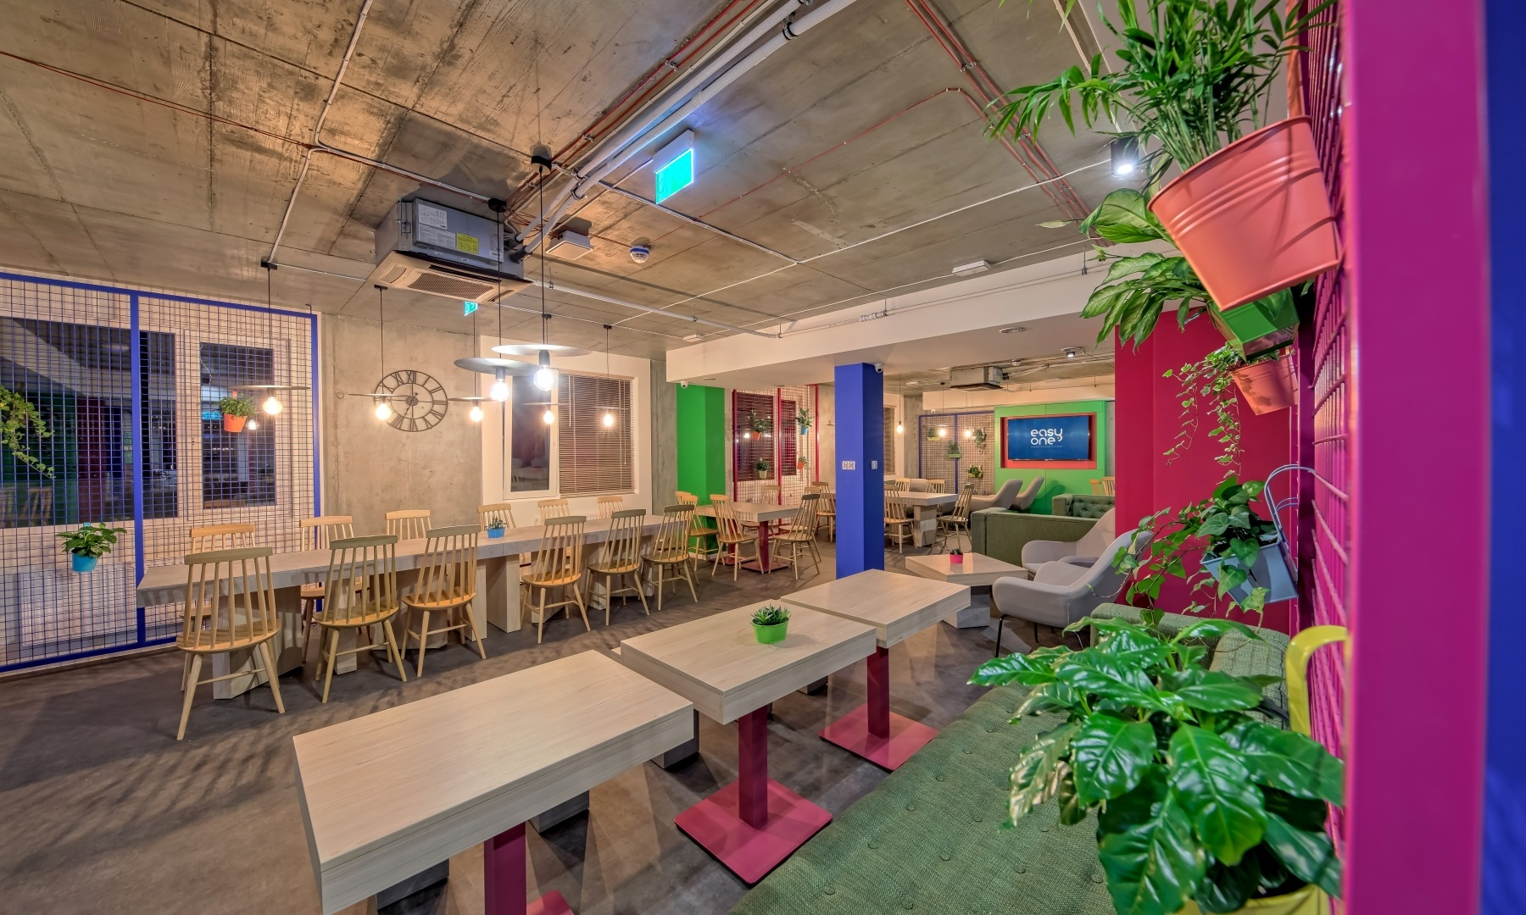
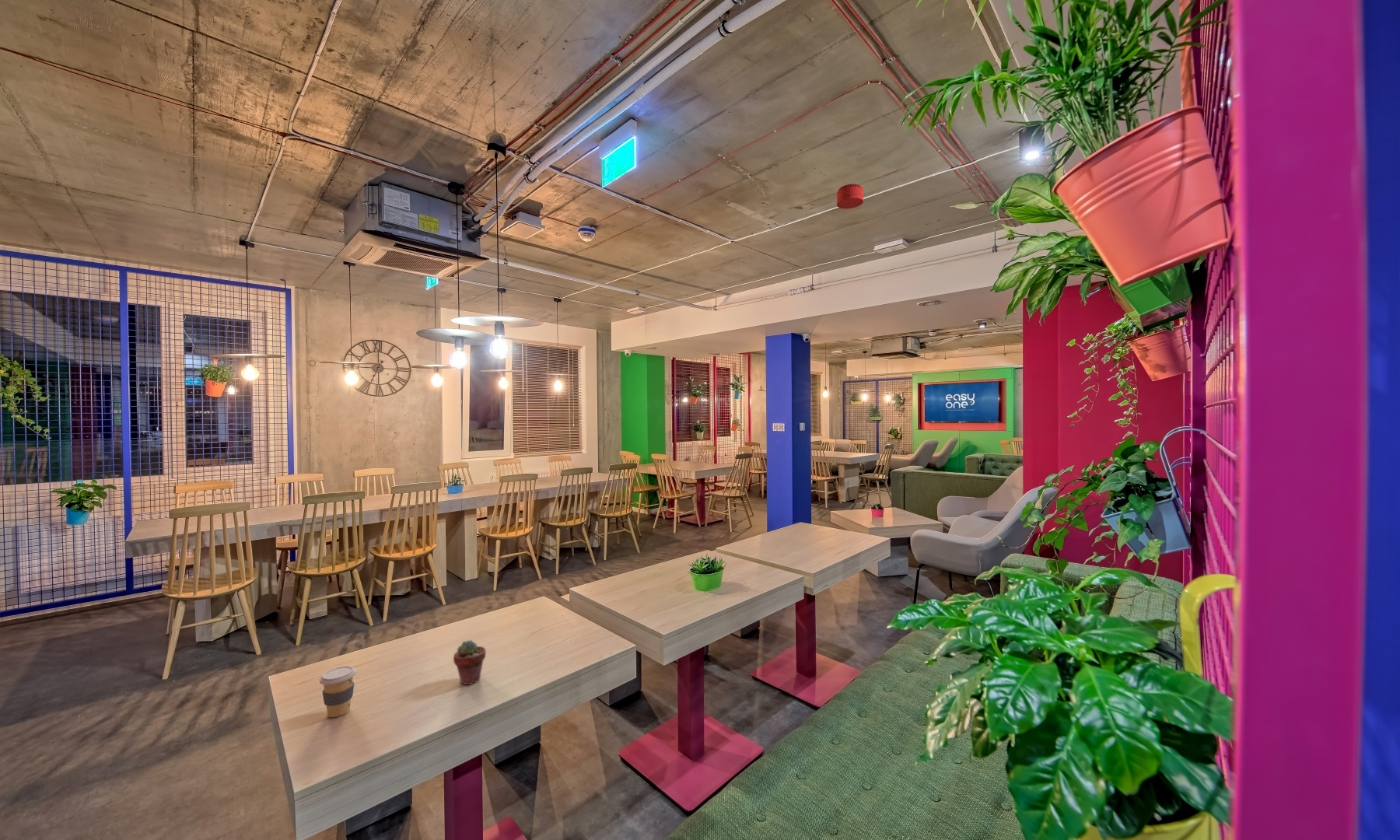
+ smoke detector [836,183,864,209]
+ potted succulent [453,639,487,686]
+ coffee cup [319,665,357,718]
